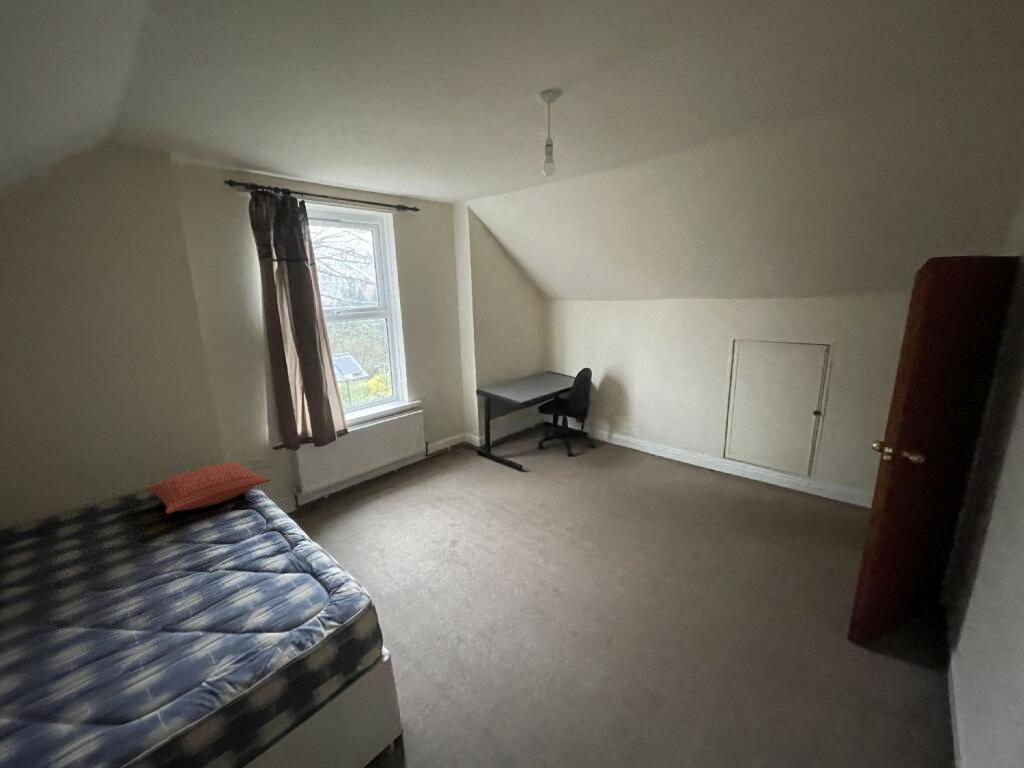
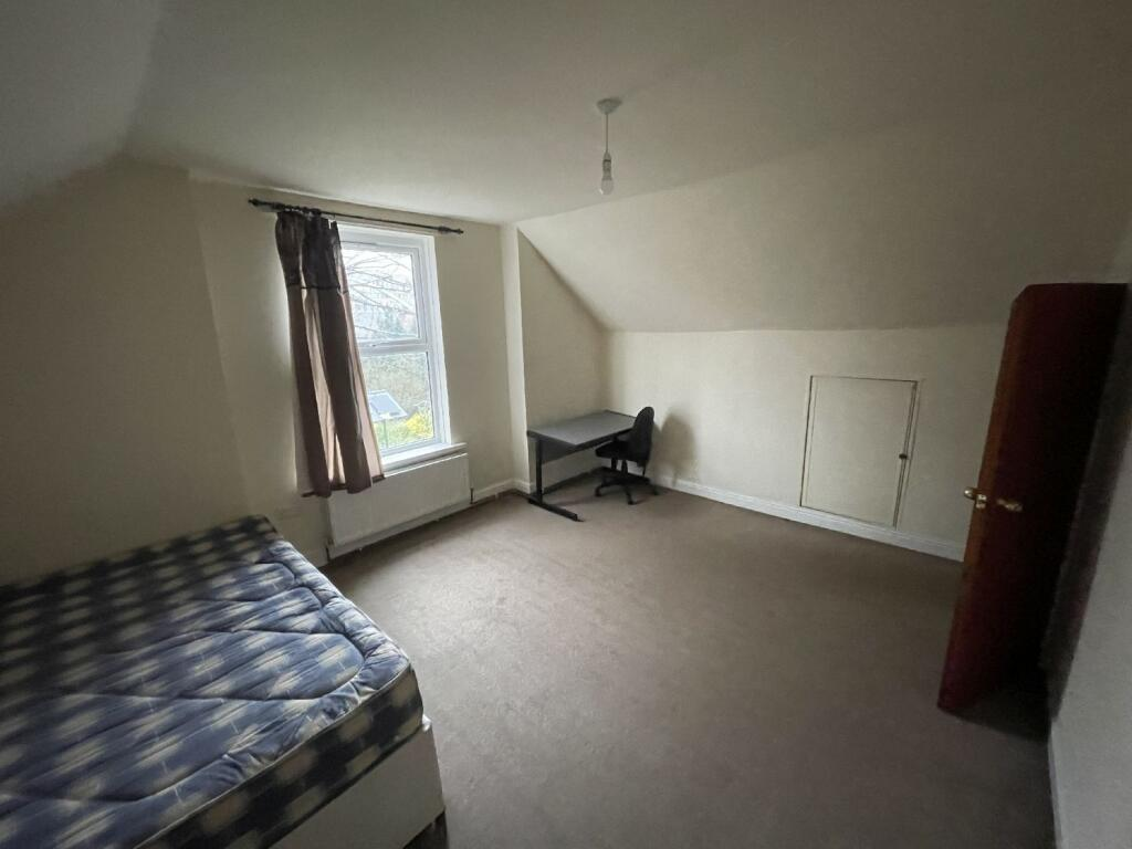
- pillow [144,461,272,515]
